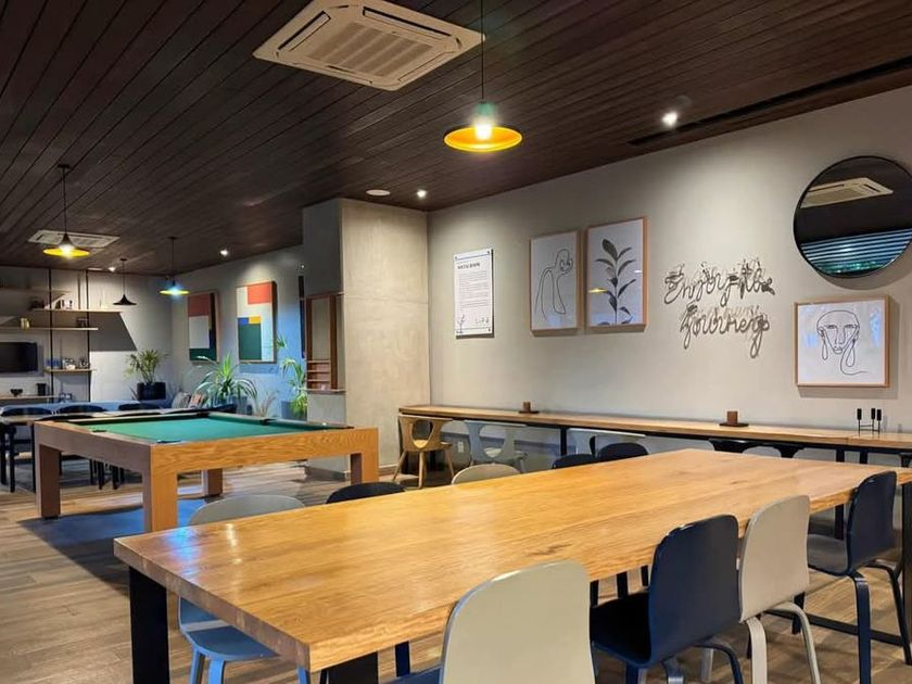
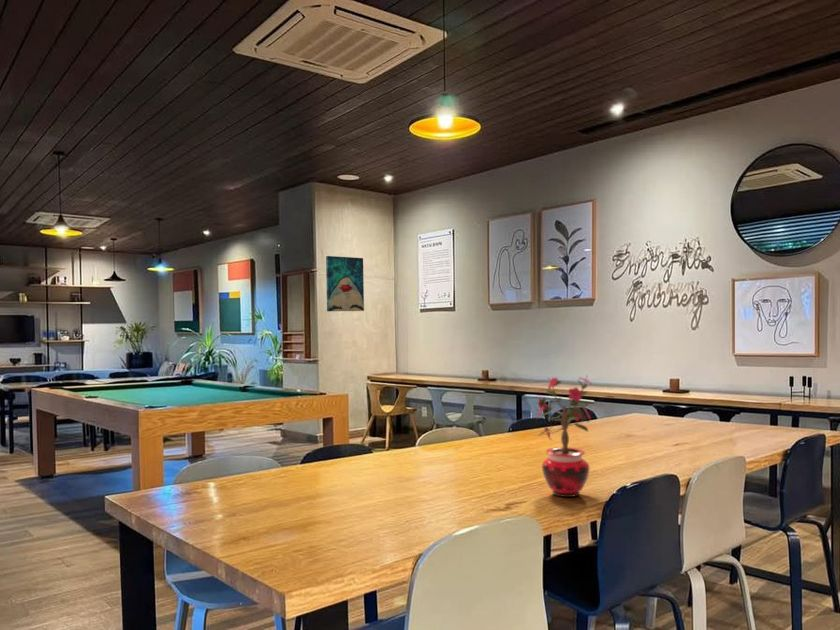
+ potted plant [535,374,593,498]
+ wall art [325,255,365,312]
